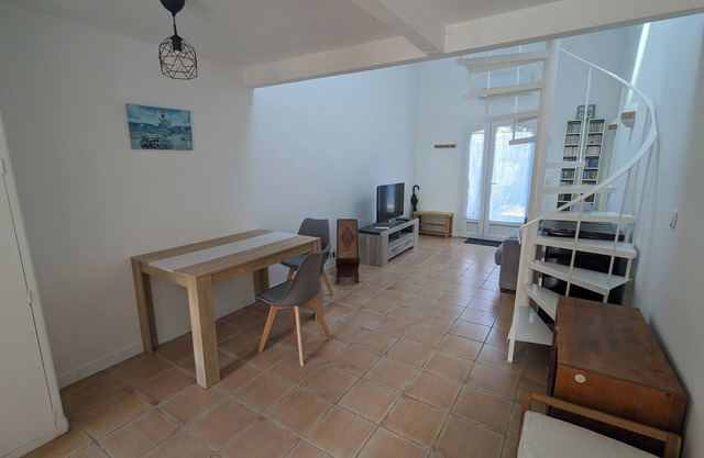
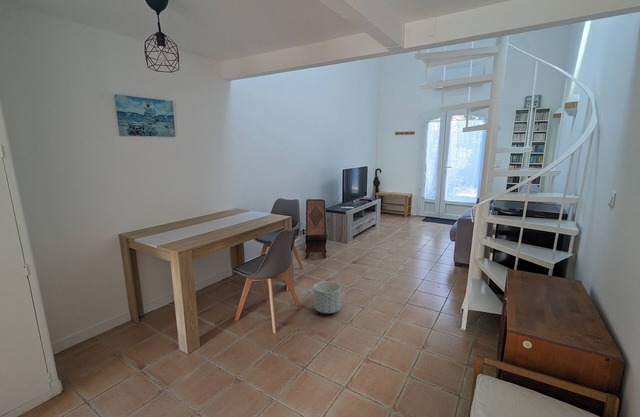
+ planter [313,280,342,314]
